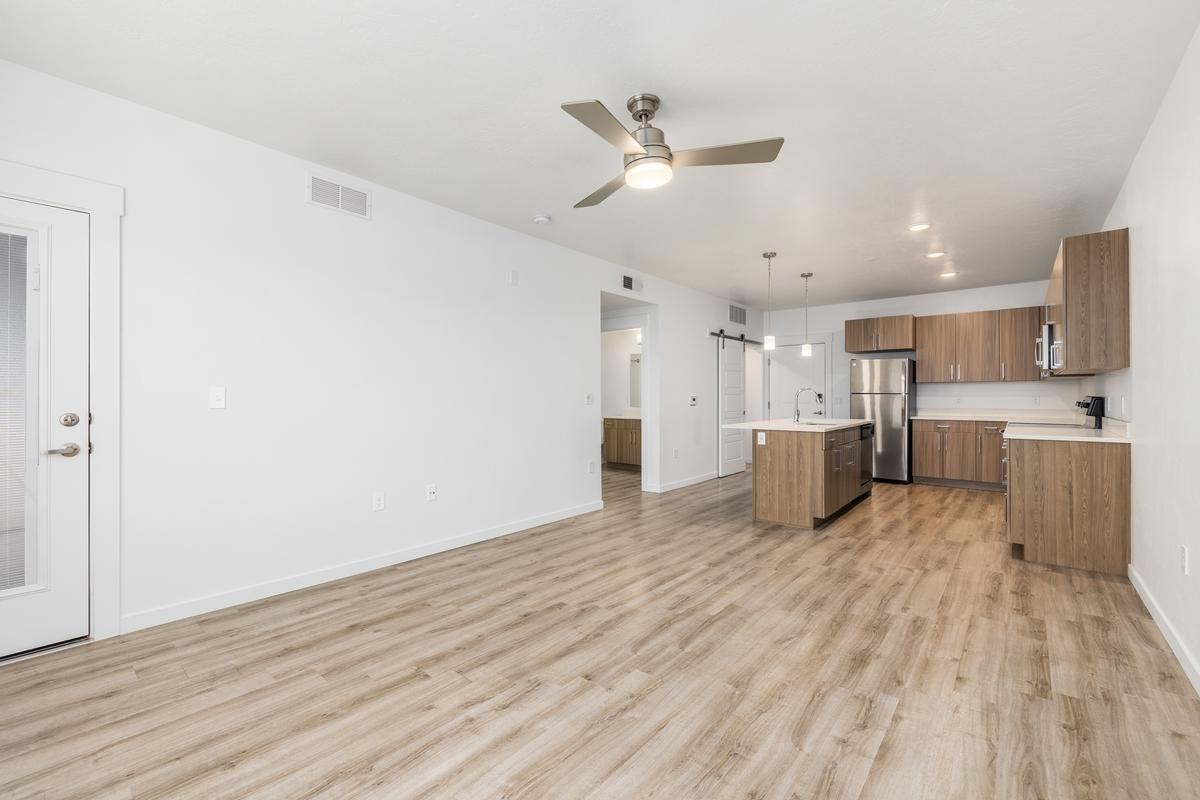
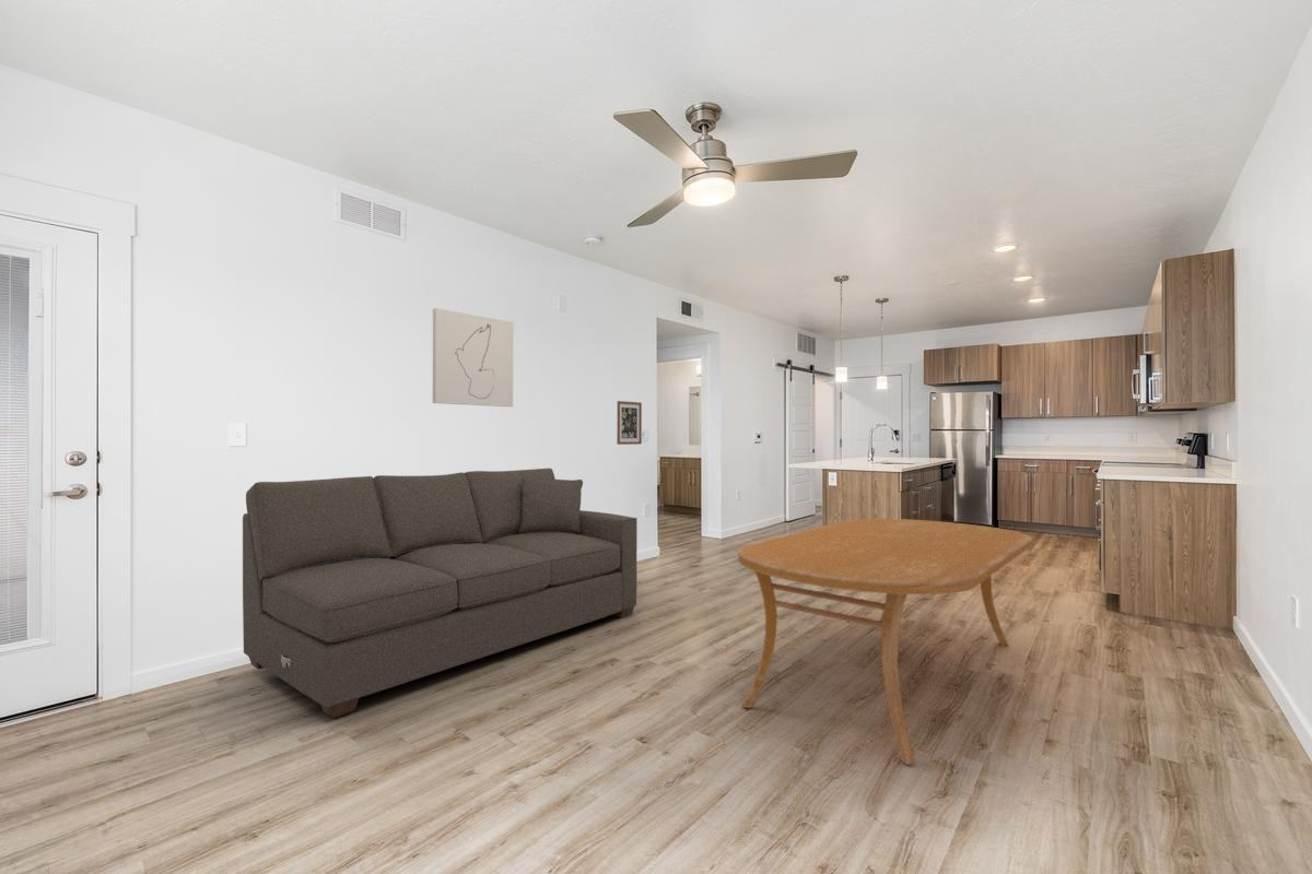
+ wall art [432,307,514,408]
+ sofa [242,466,639,719]
+ wall art [616,400,643,446]
+ dining table [736,518,1034,766]
